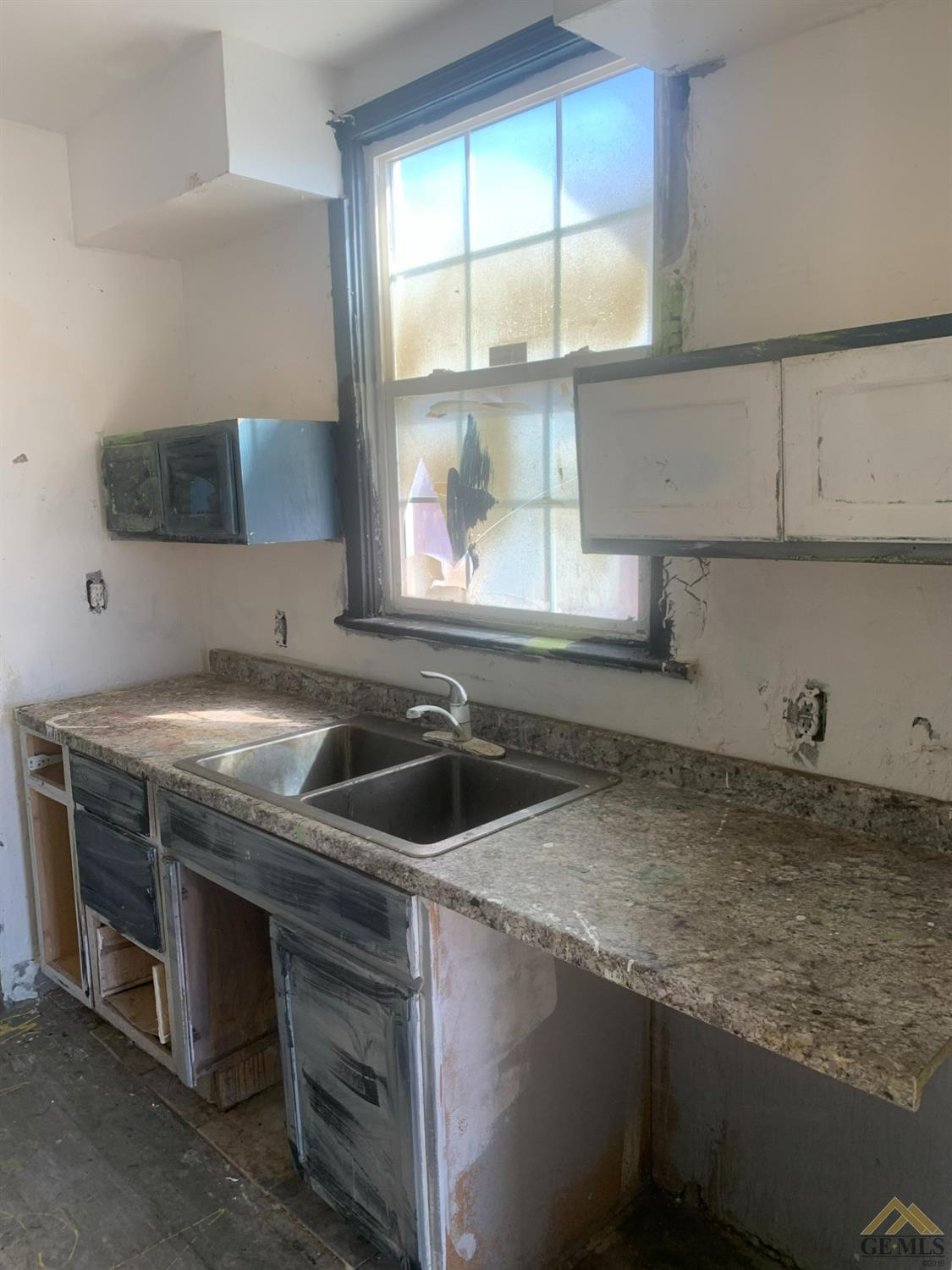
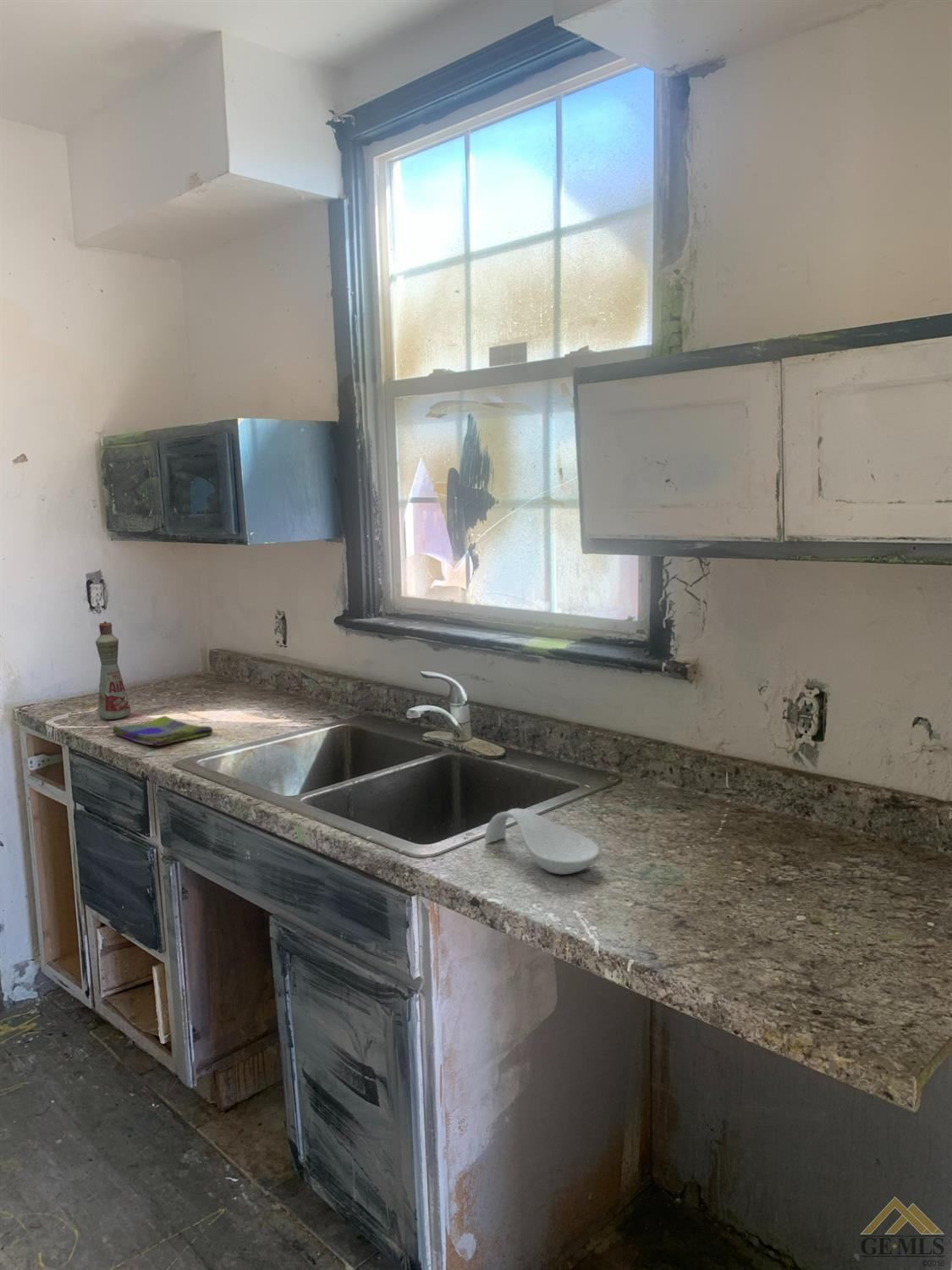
+ spoon rest [484,808,601,875]
+ dish towel [111,715,214,747]
+ bottle [95,621,131,721]
